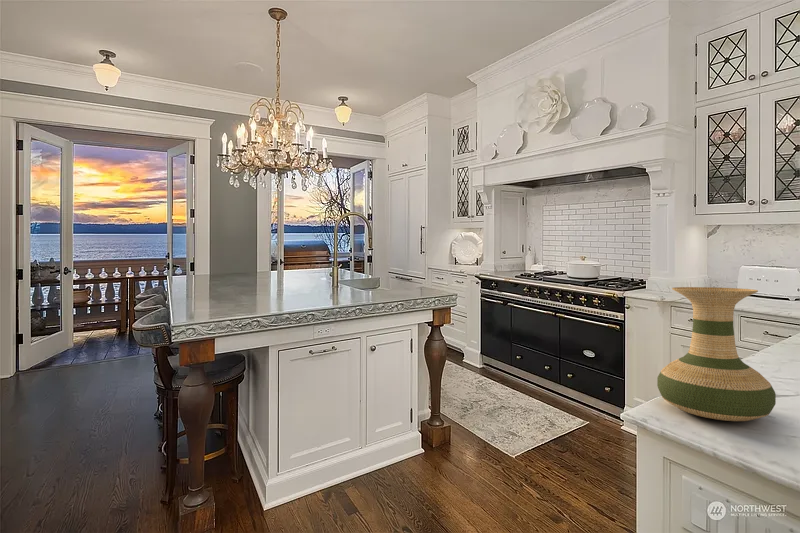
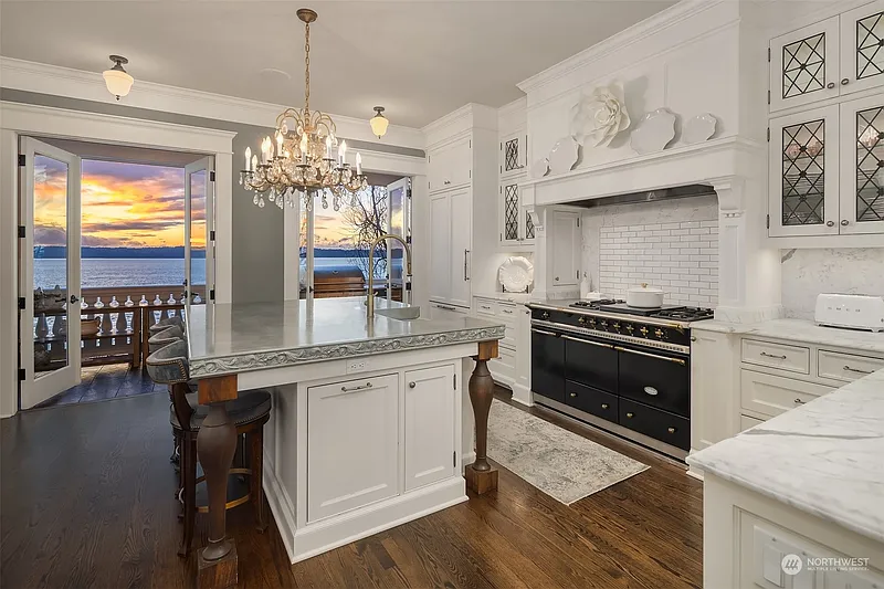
- vase [656,286,777,422]
